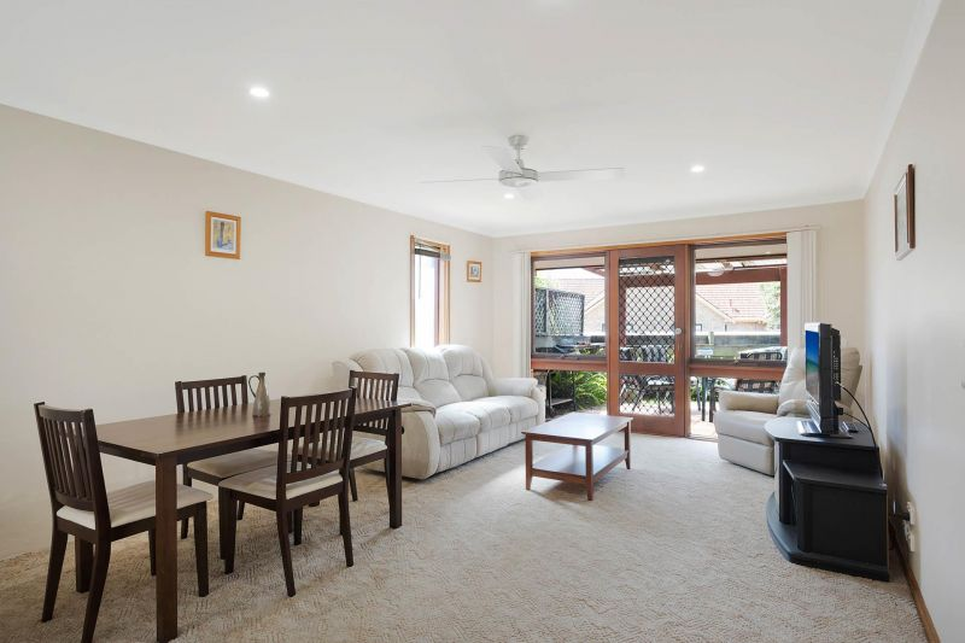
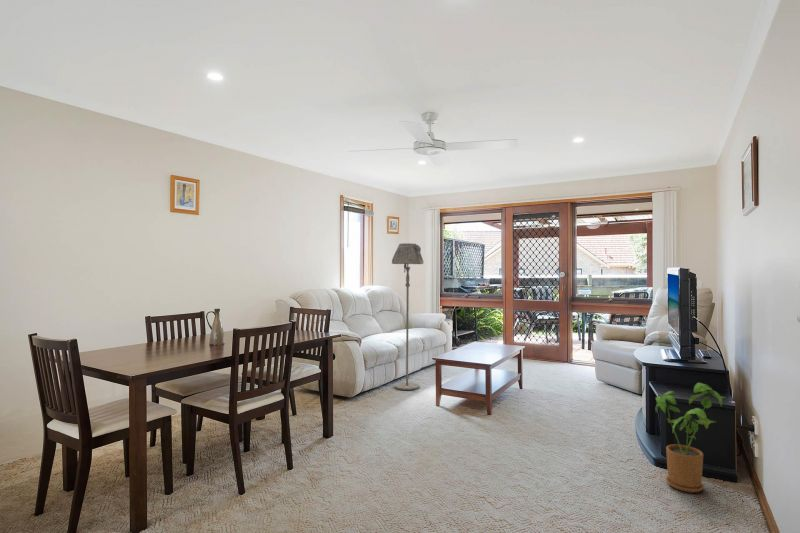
+ floor lamp [391,242,425,391]
+ house plant [654,382,726,493]
